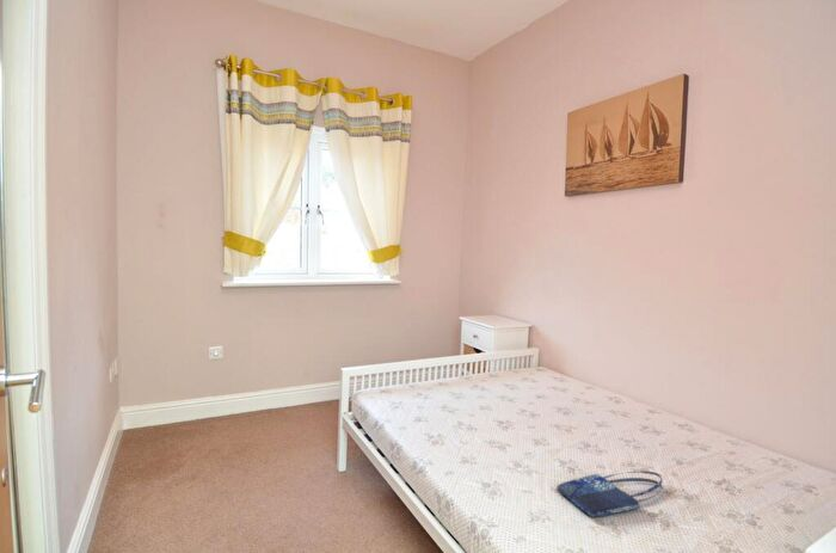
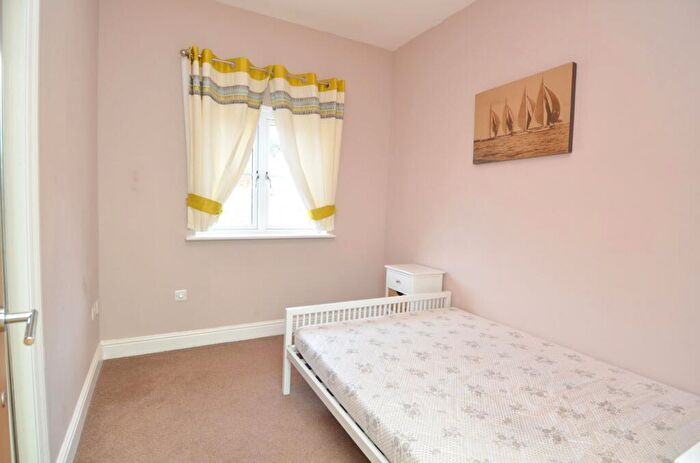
- shopping bag [555,471,664,517]
